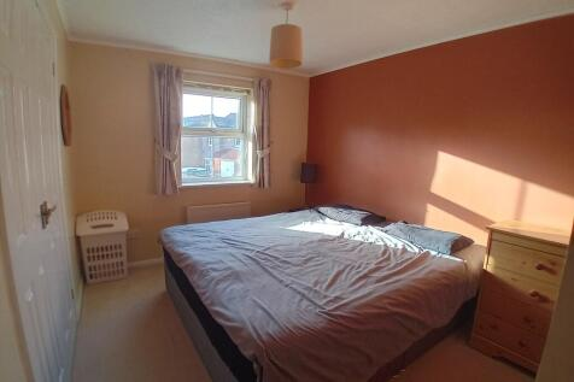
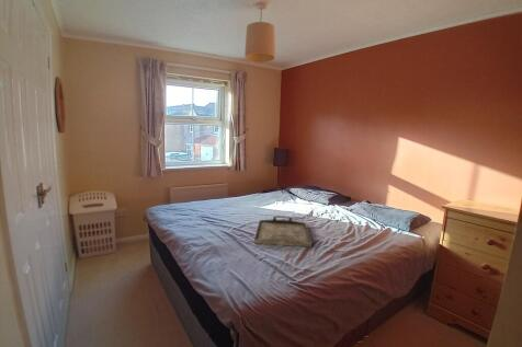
+ serving tray [253,215,313,248]
